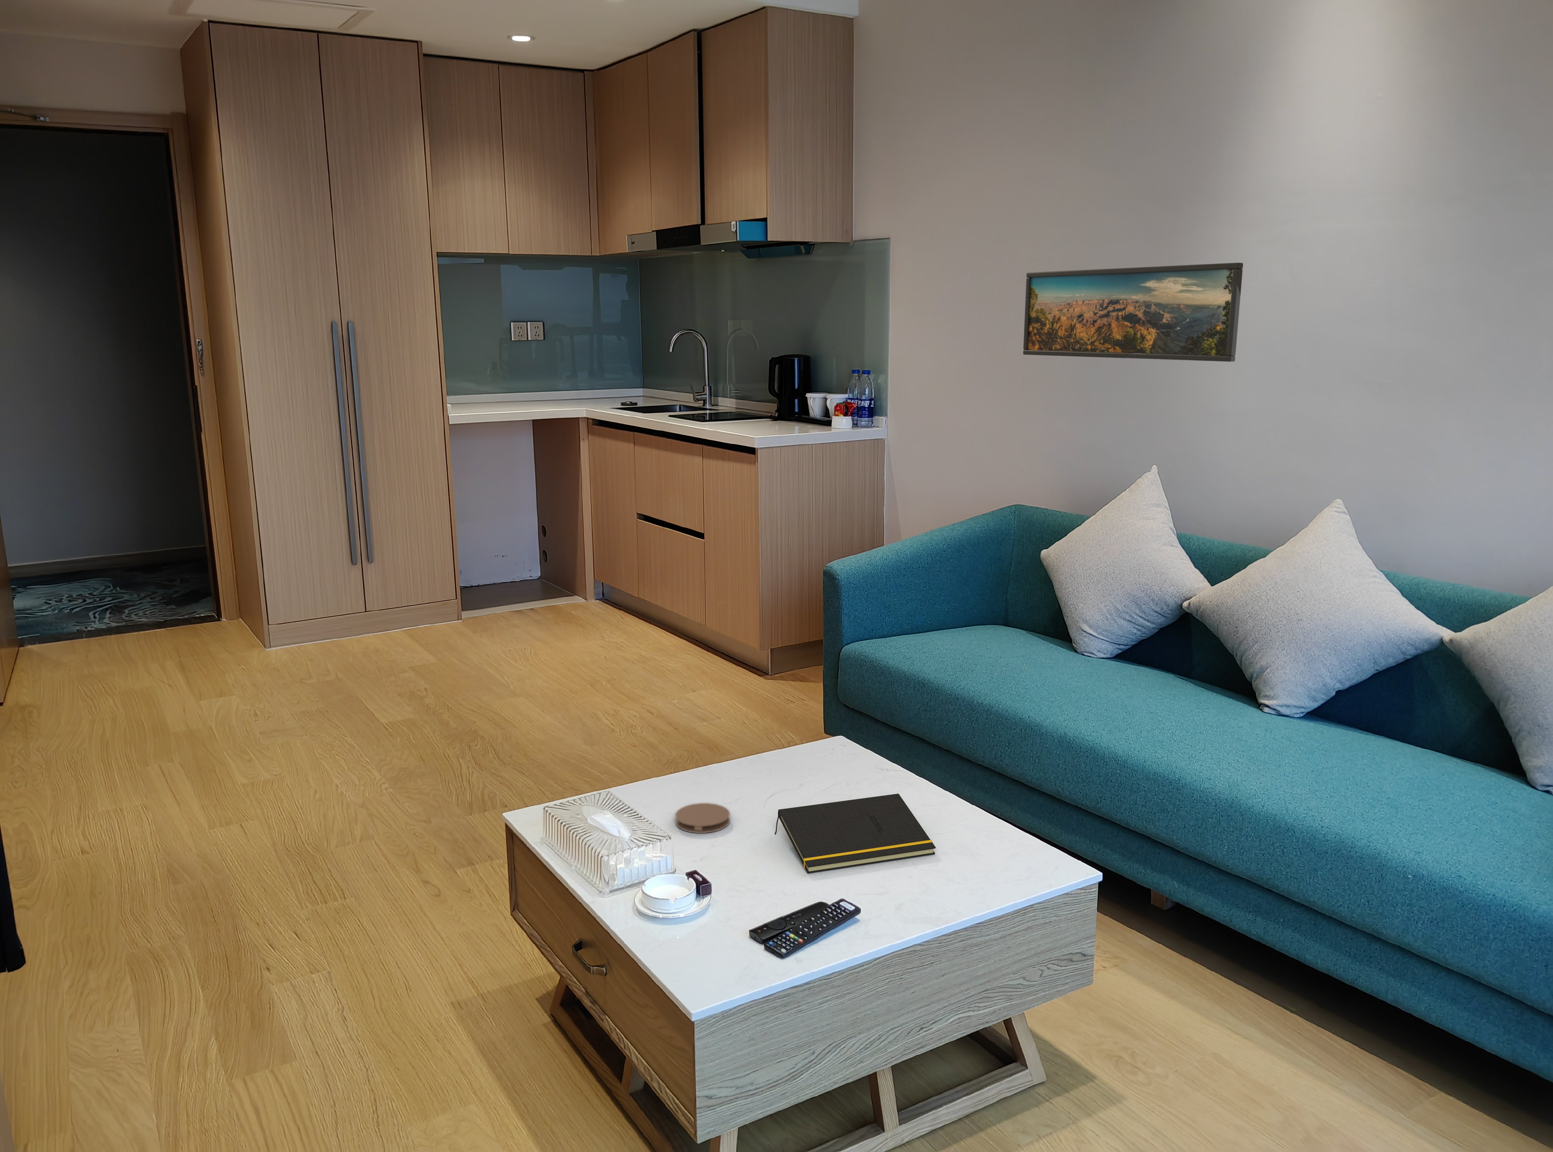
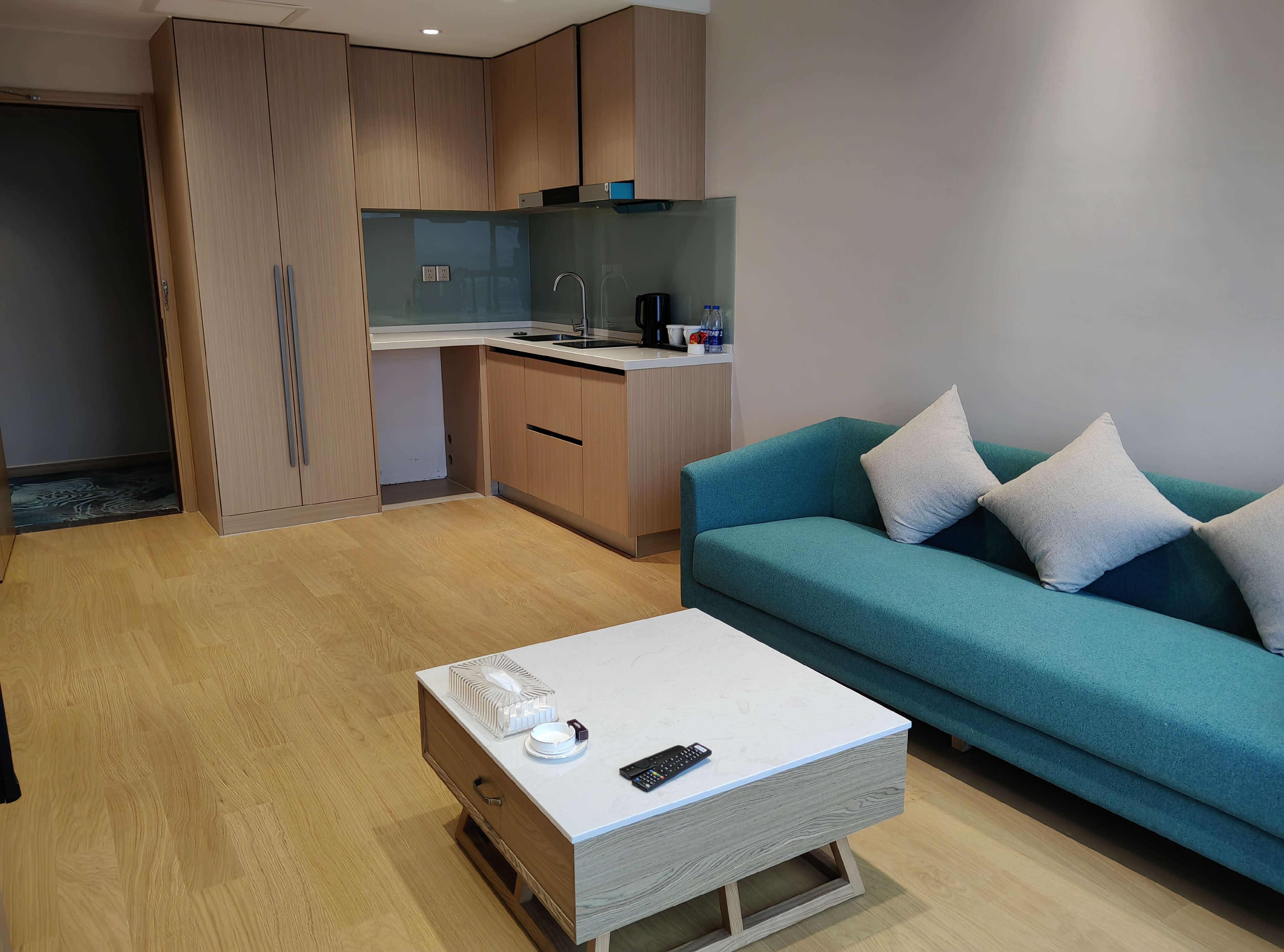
- notepad [774,793,936,874]
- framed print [1022,263,1243,362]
- coaster [675,802,731,834]
